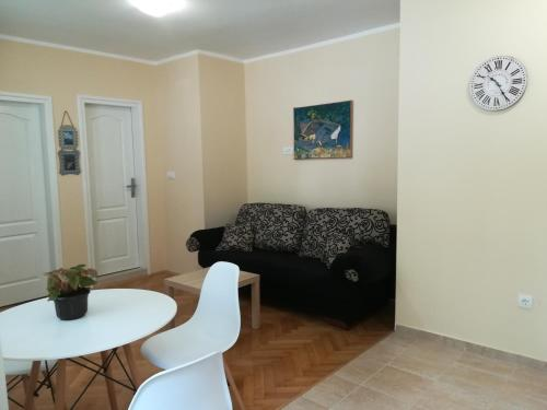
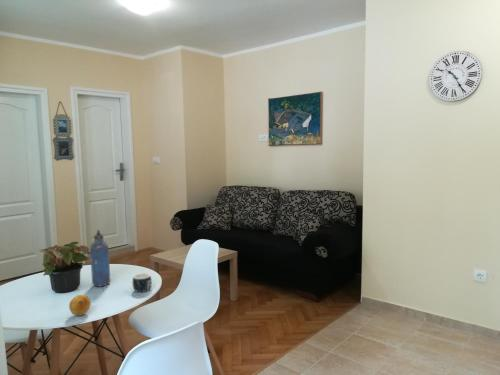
+ fruit [68,294,92,317]
+ water bottle [89,229,111,288]
+ mug [132,272,153,293]
